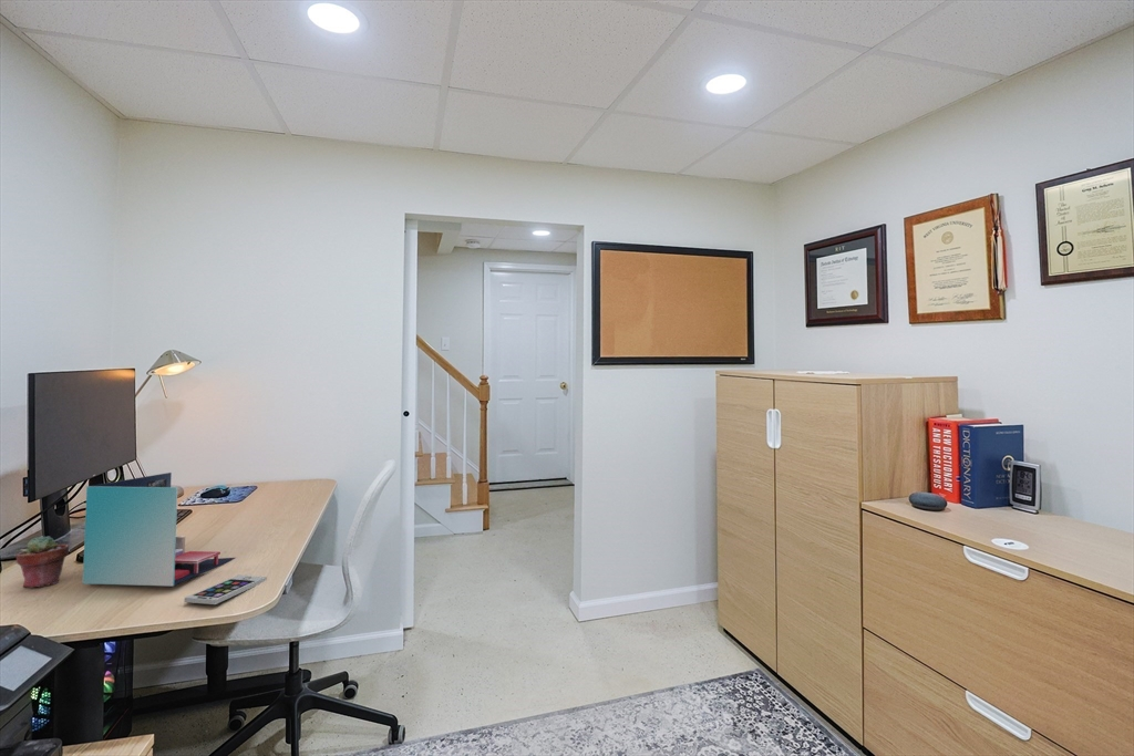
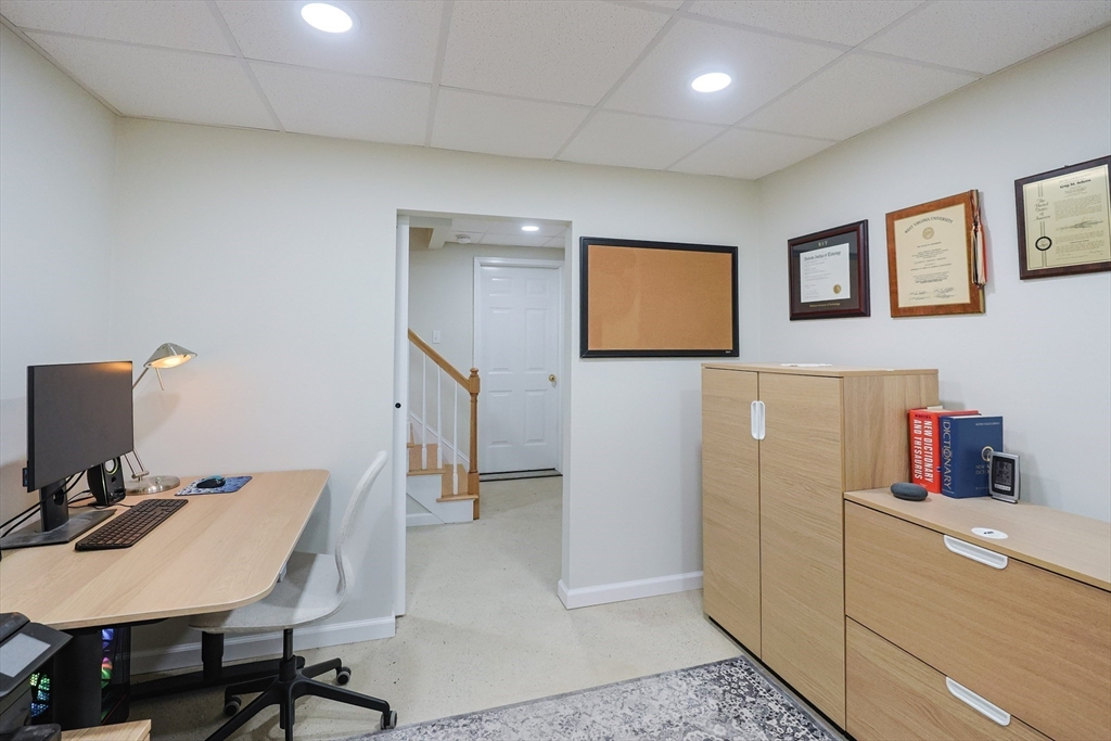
- smartphone [183,574,268,605]
- potted succulent [16,535,70,589]
- cube [82,472,236,587]
